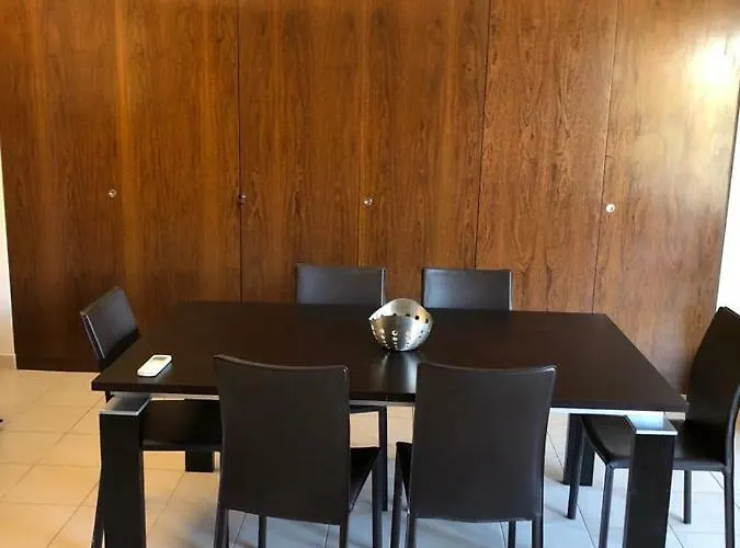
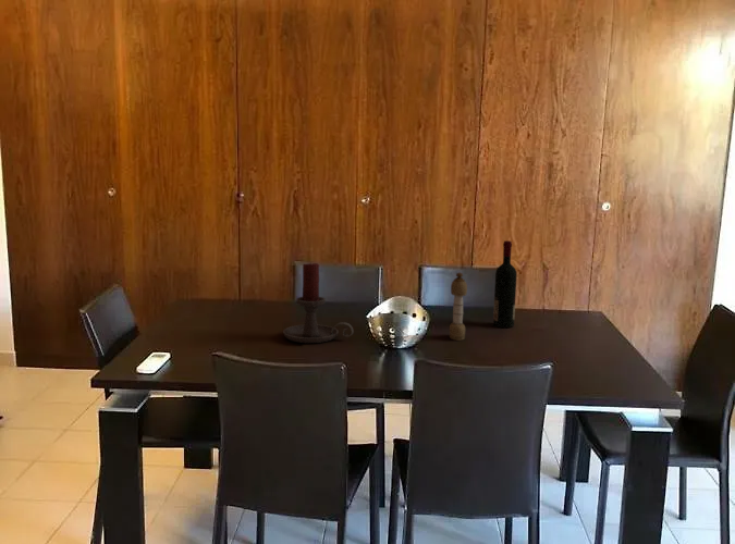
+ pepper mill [449,272,468,342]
+ candle holder [282,262,355,344]
+ alcohol [492,239,518,329]
